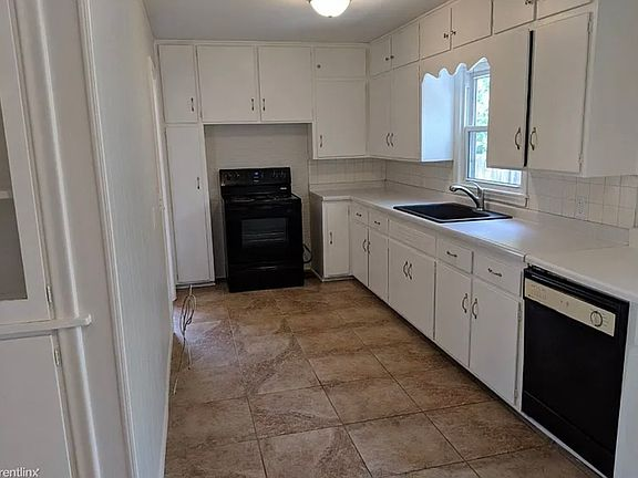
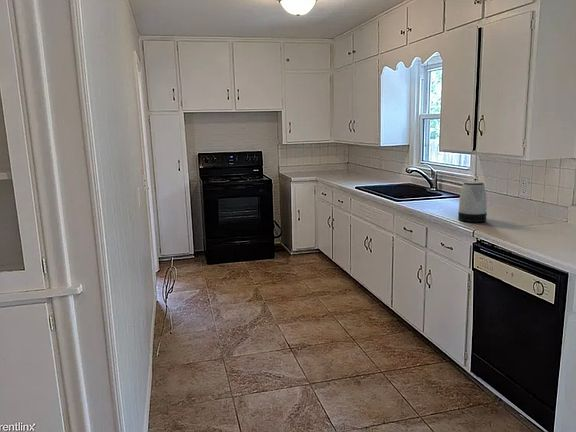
+ kettle [457,180,488,223]
